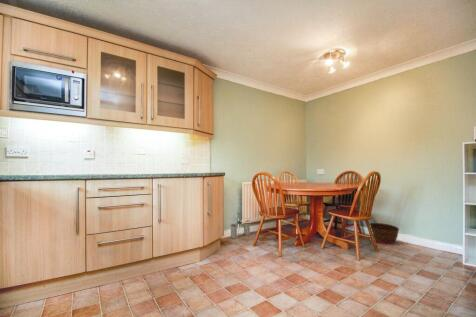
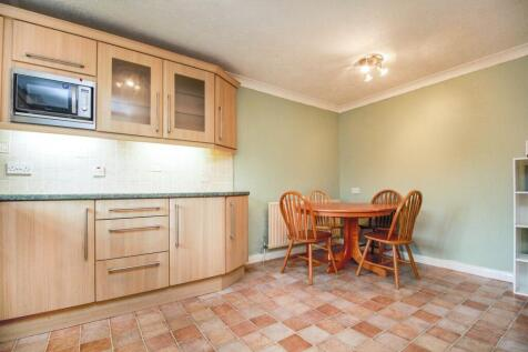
- basket [369,222,400,245]
- trash can [230,220,251,240]
